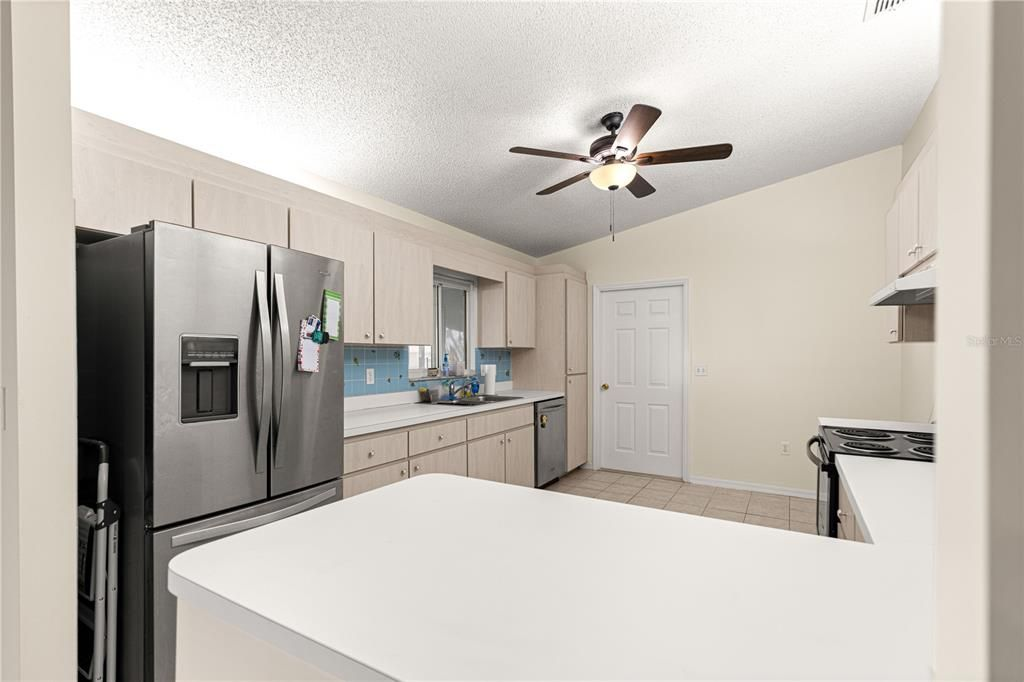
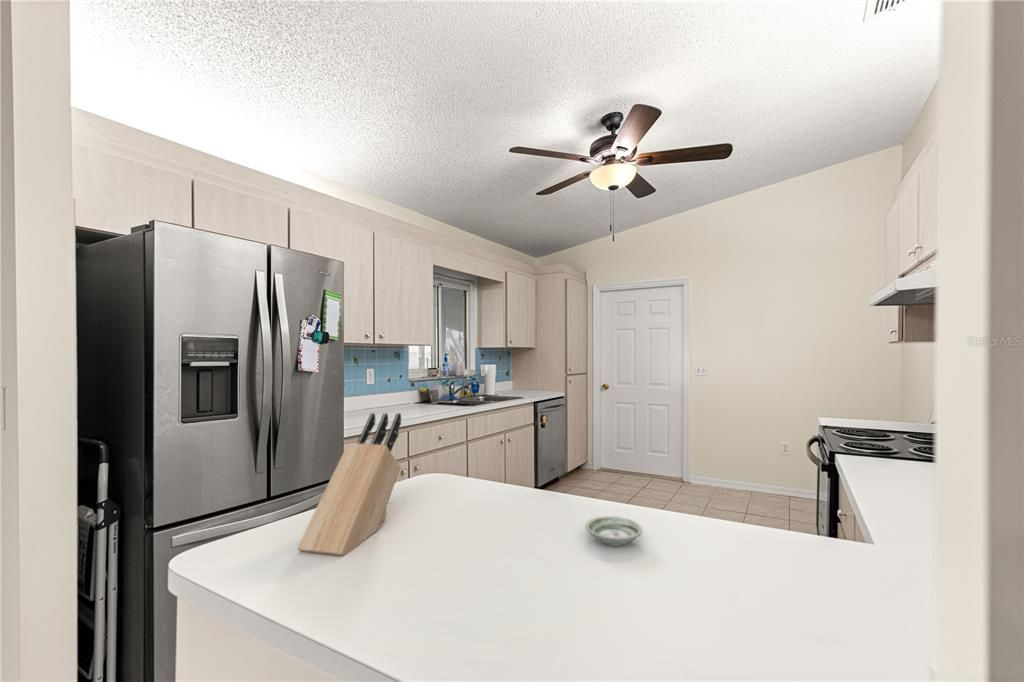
+ knife block [296,412,402,557]
+ saucer [584,515,643,547]
